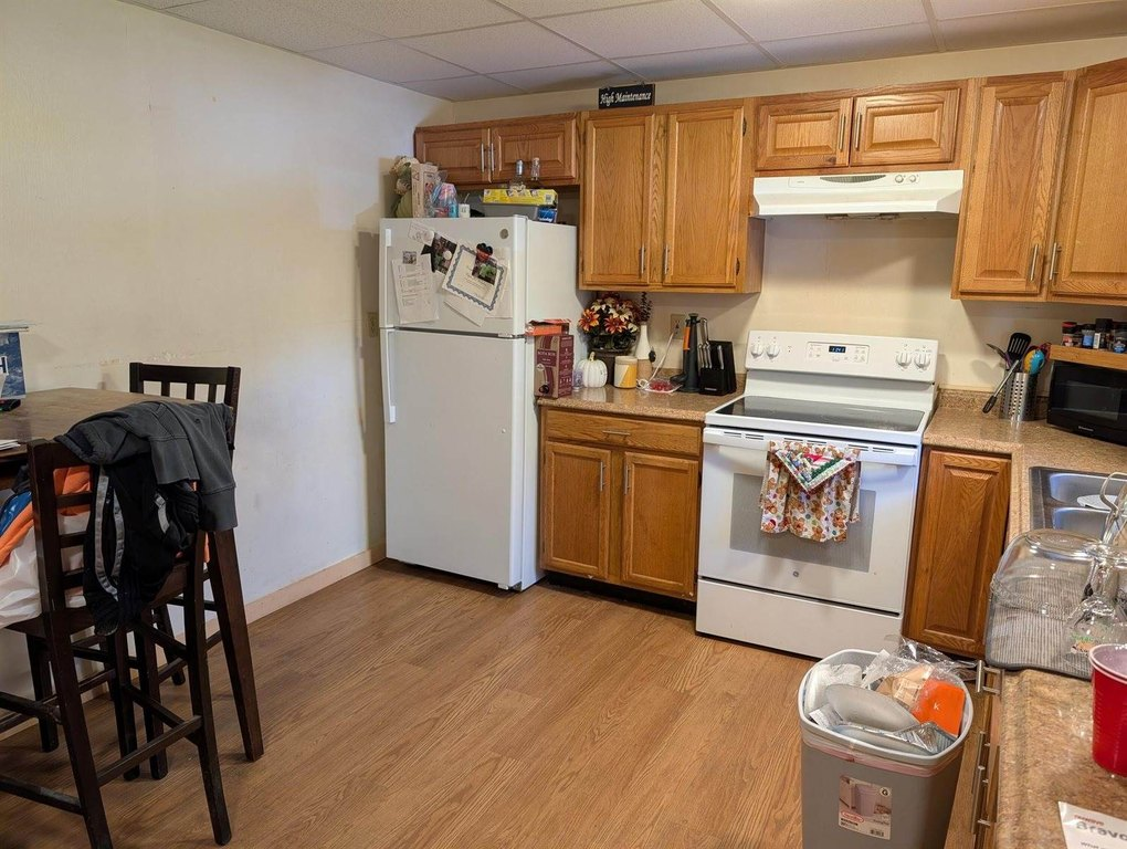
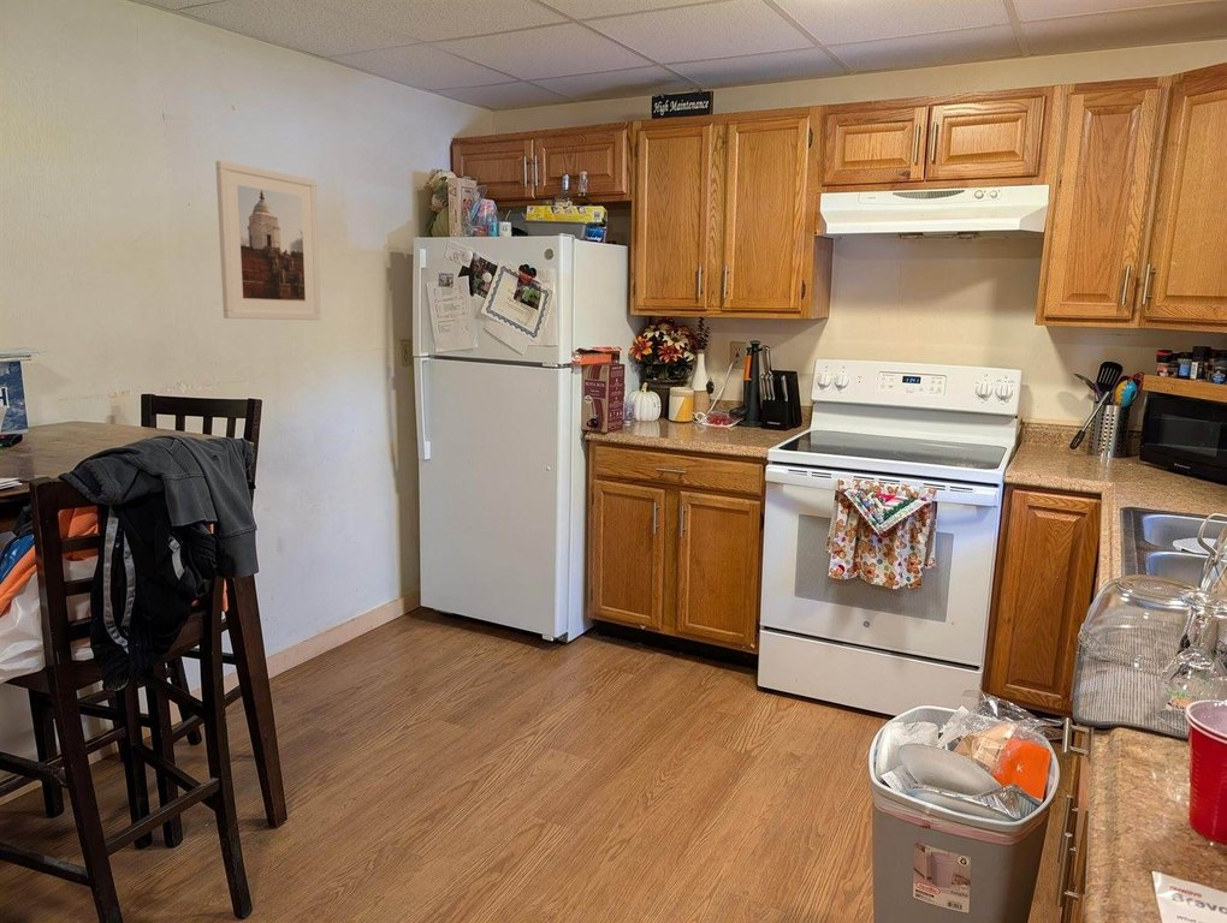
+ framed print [214,160,322,321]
